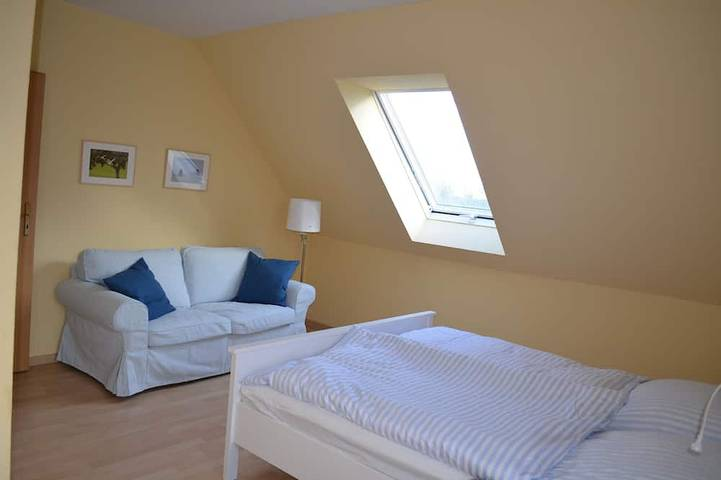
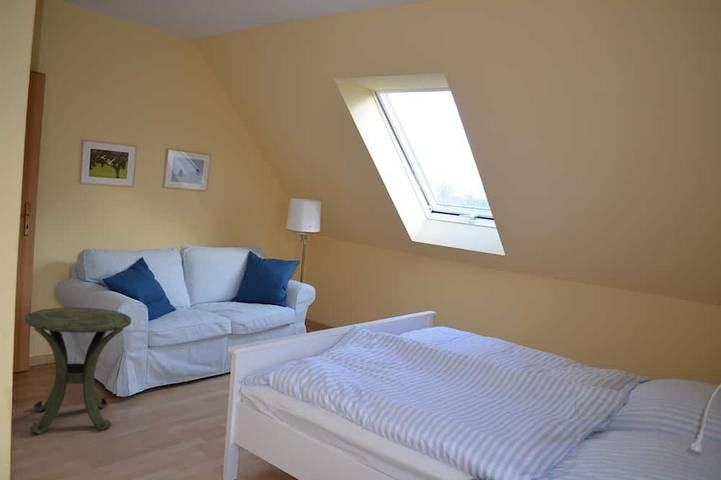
+ side table [24,307,132,435]
